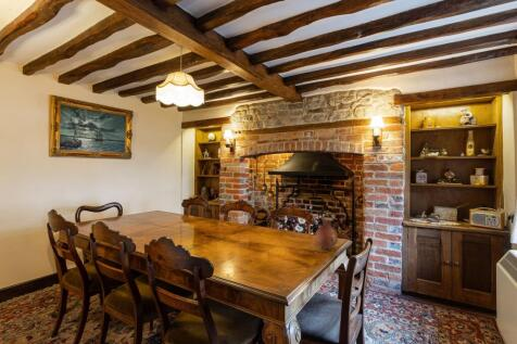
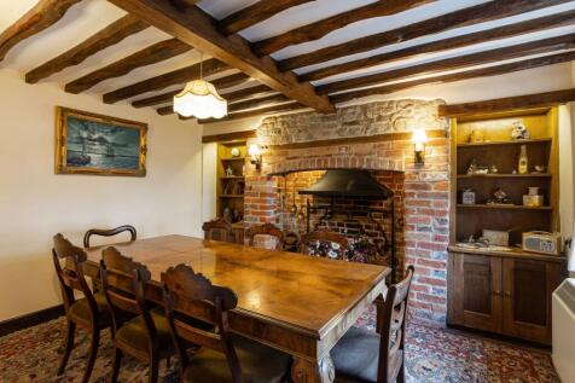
- vase [314,217,339,251]
